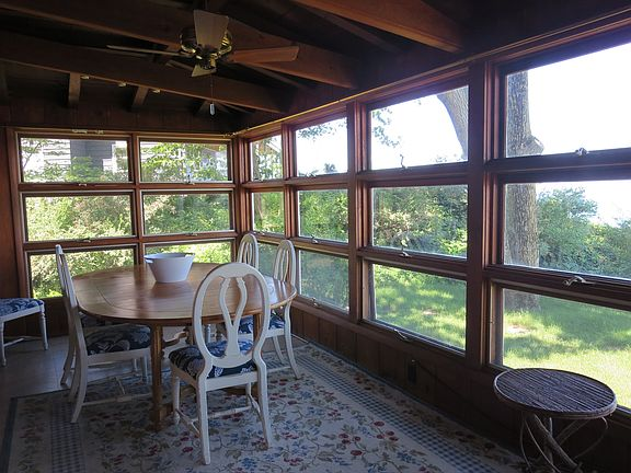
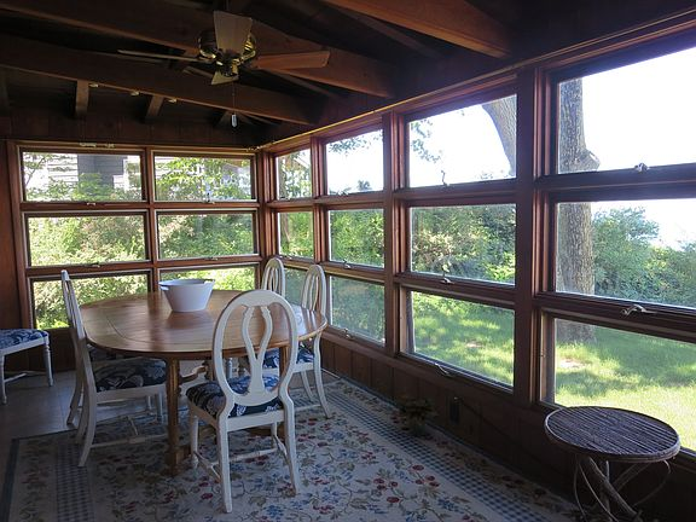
+ potted plant [395,394,440,437]
